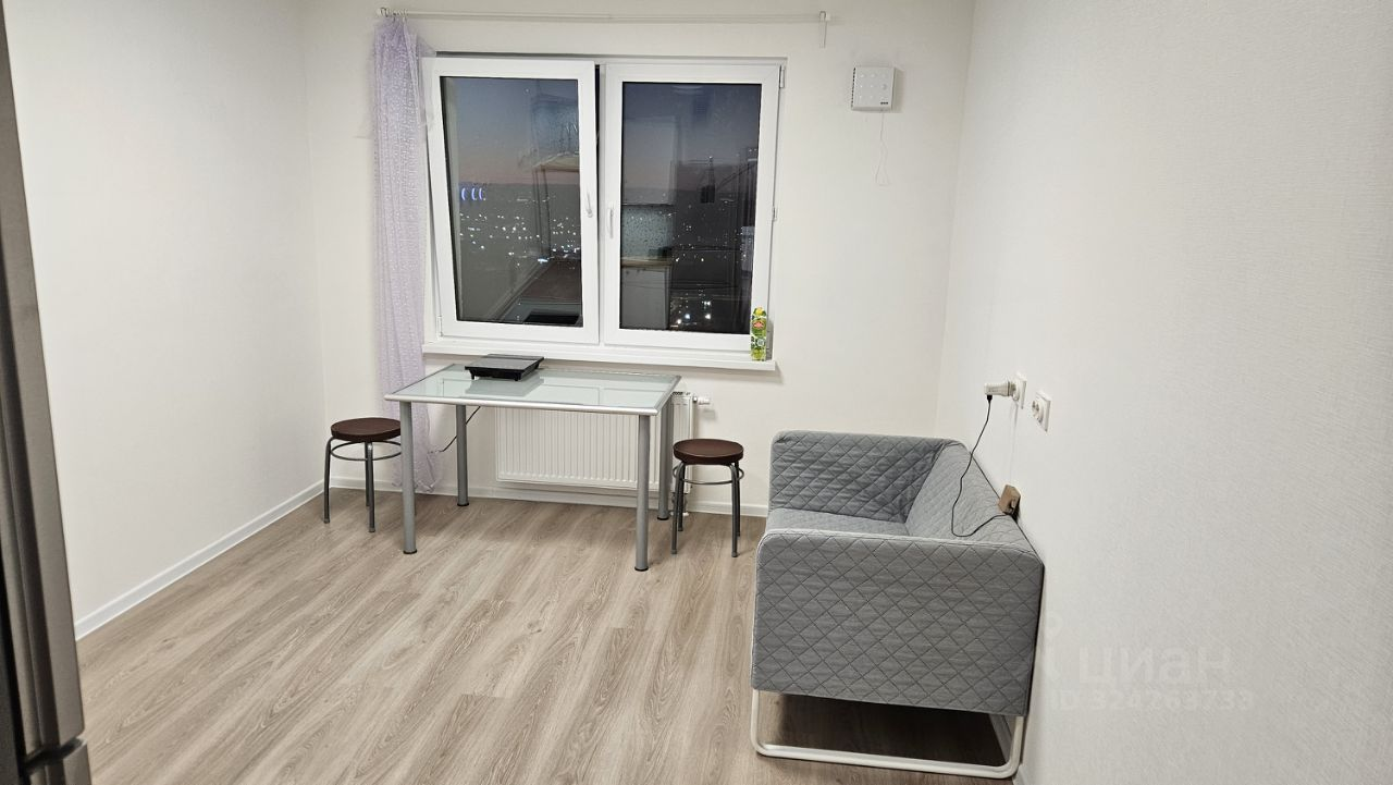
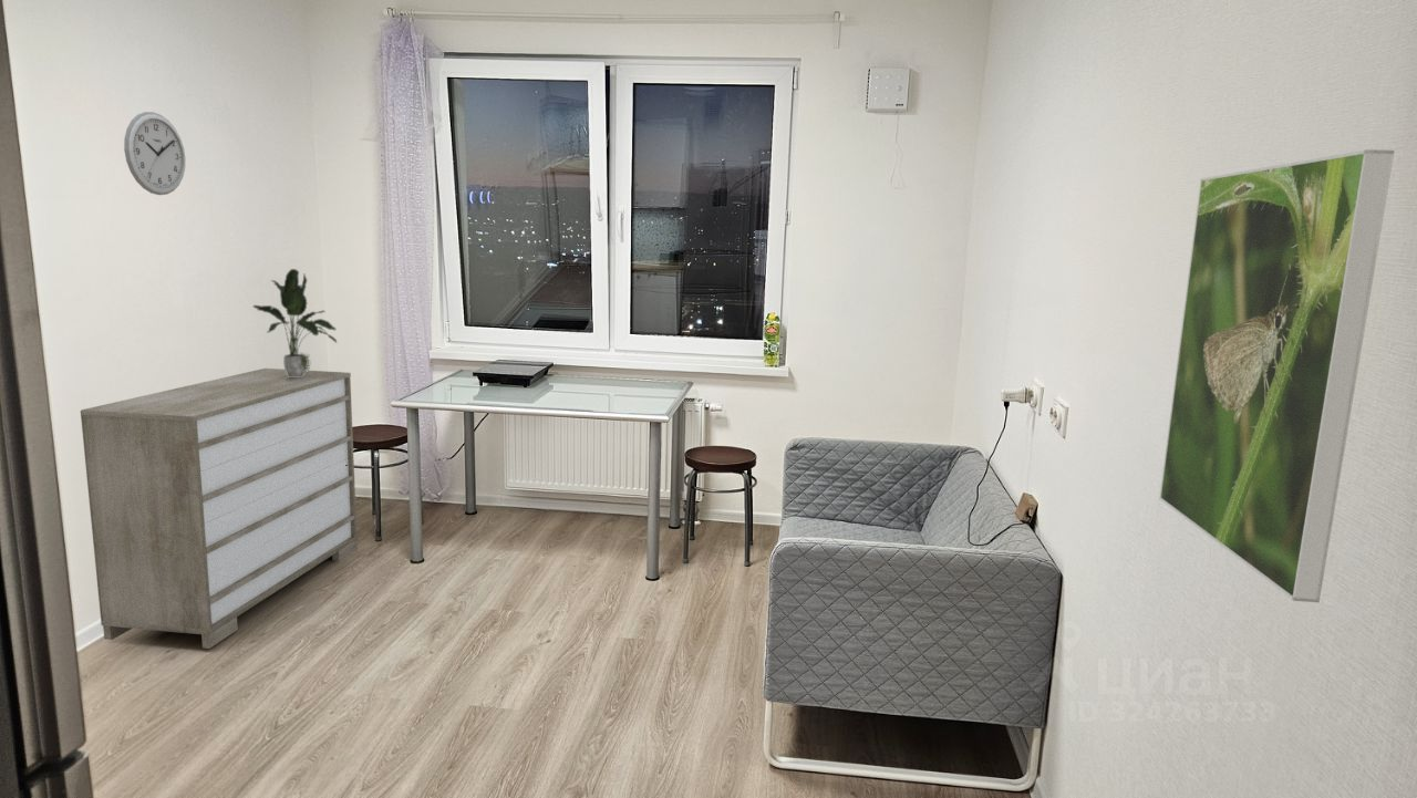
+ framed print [1158,148,1396,604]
+ dresser [80,367,359,650]
+ potted plant [252,268,339,377]
+ wall clock [123,111,186,196]
